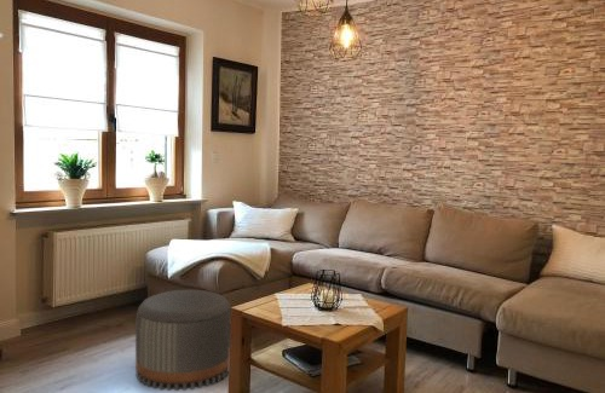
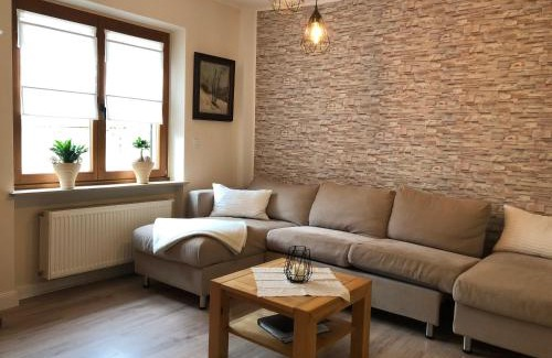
- pouf [134,289,232,392]
